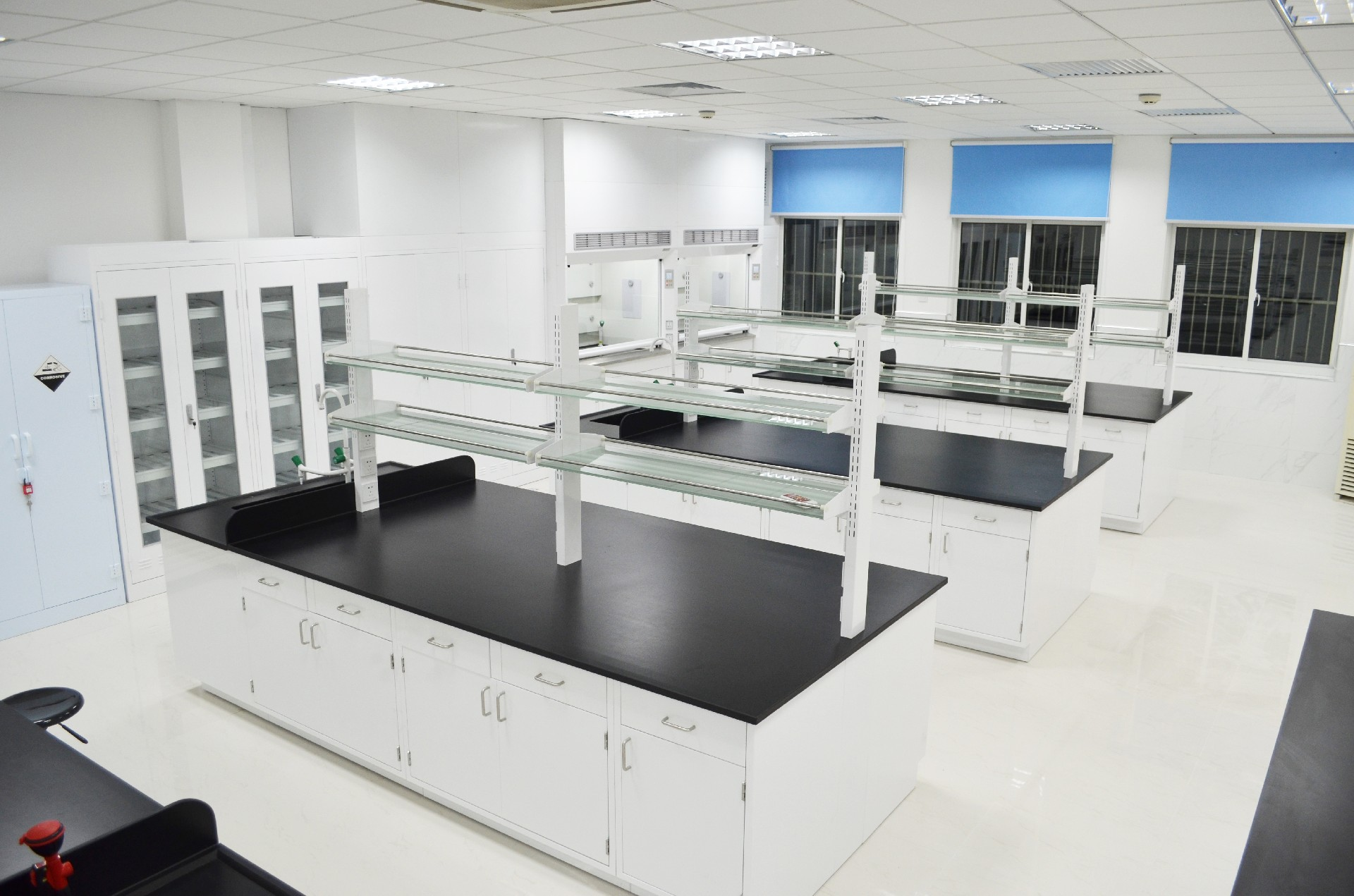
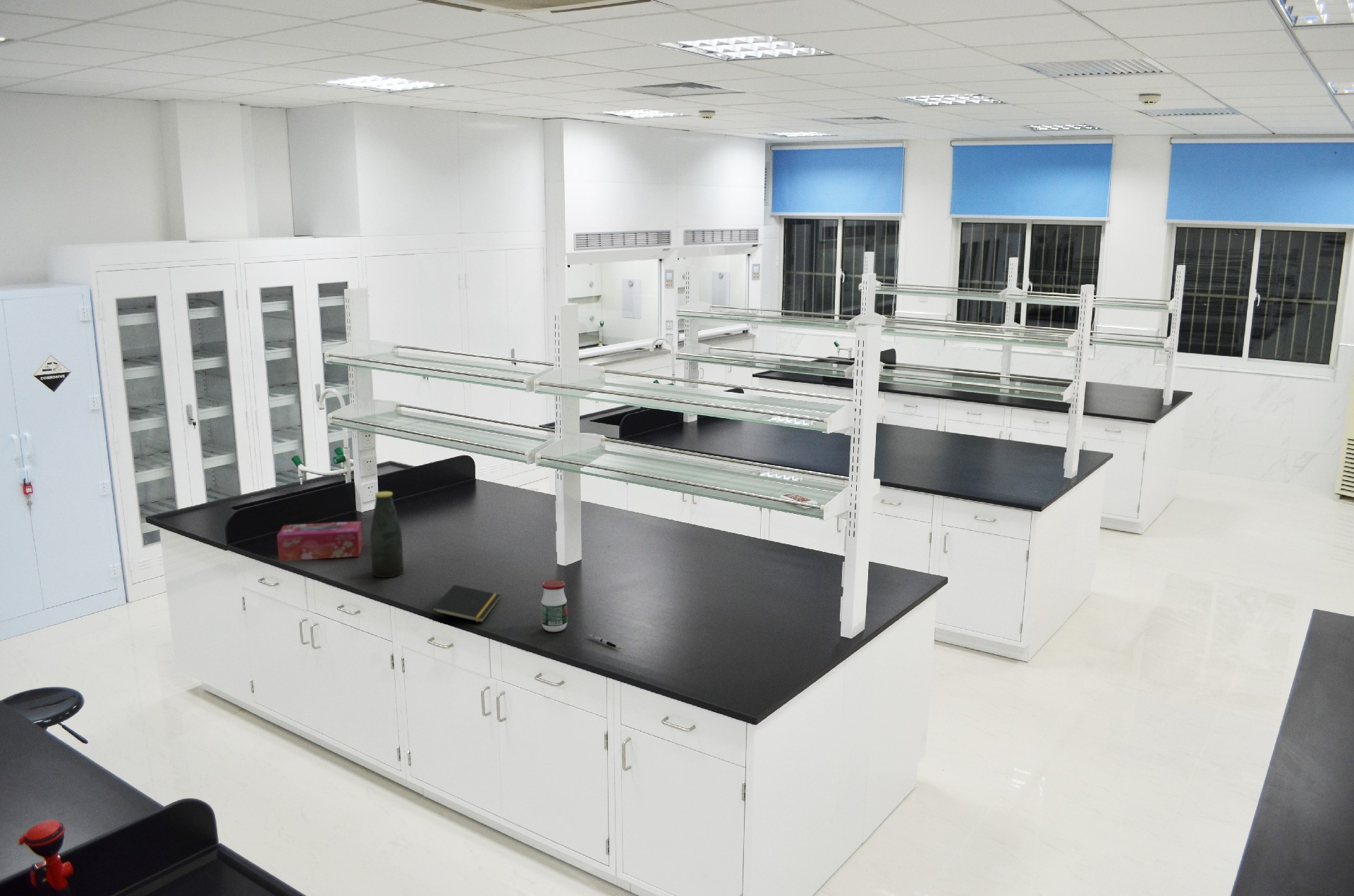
+ pen [587,634,621,649]
+ bottle [370,491,404,578]
+ notepad [432,584,501,623]
+ jar [540,579,568,632]
+ tissue box [276,520,363,562]
